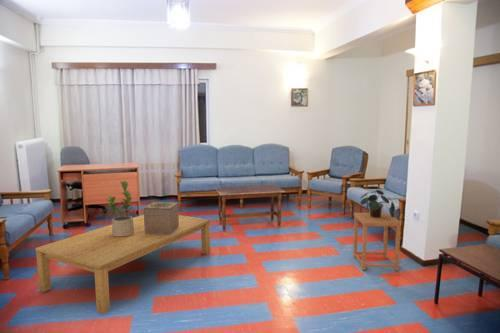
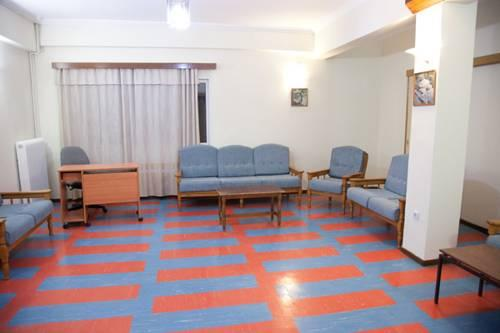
- potted plant [359,189,396,218]
- potted plant [103,180,134,236]
- decorative box [143,201,179,235]
- coffee table [34,214,211,315]
- side table [352,212,403,272]
